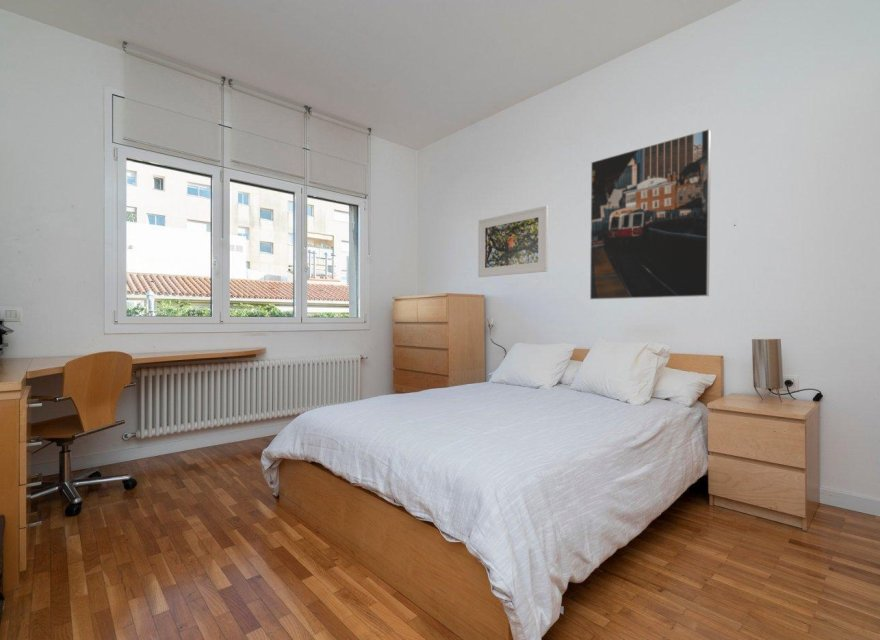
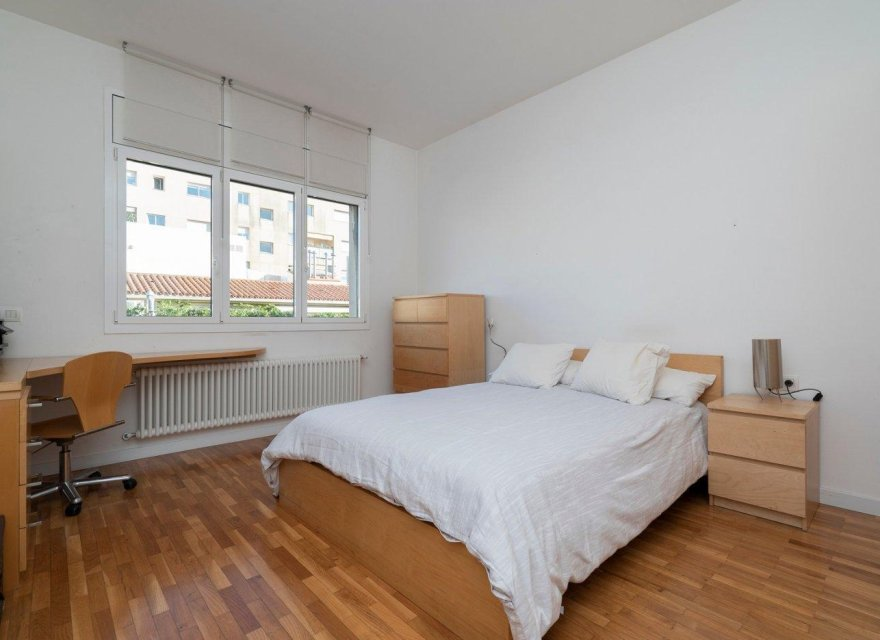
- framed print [477,204,549,278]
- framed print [589,128,712,301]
